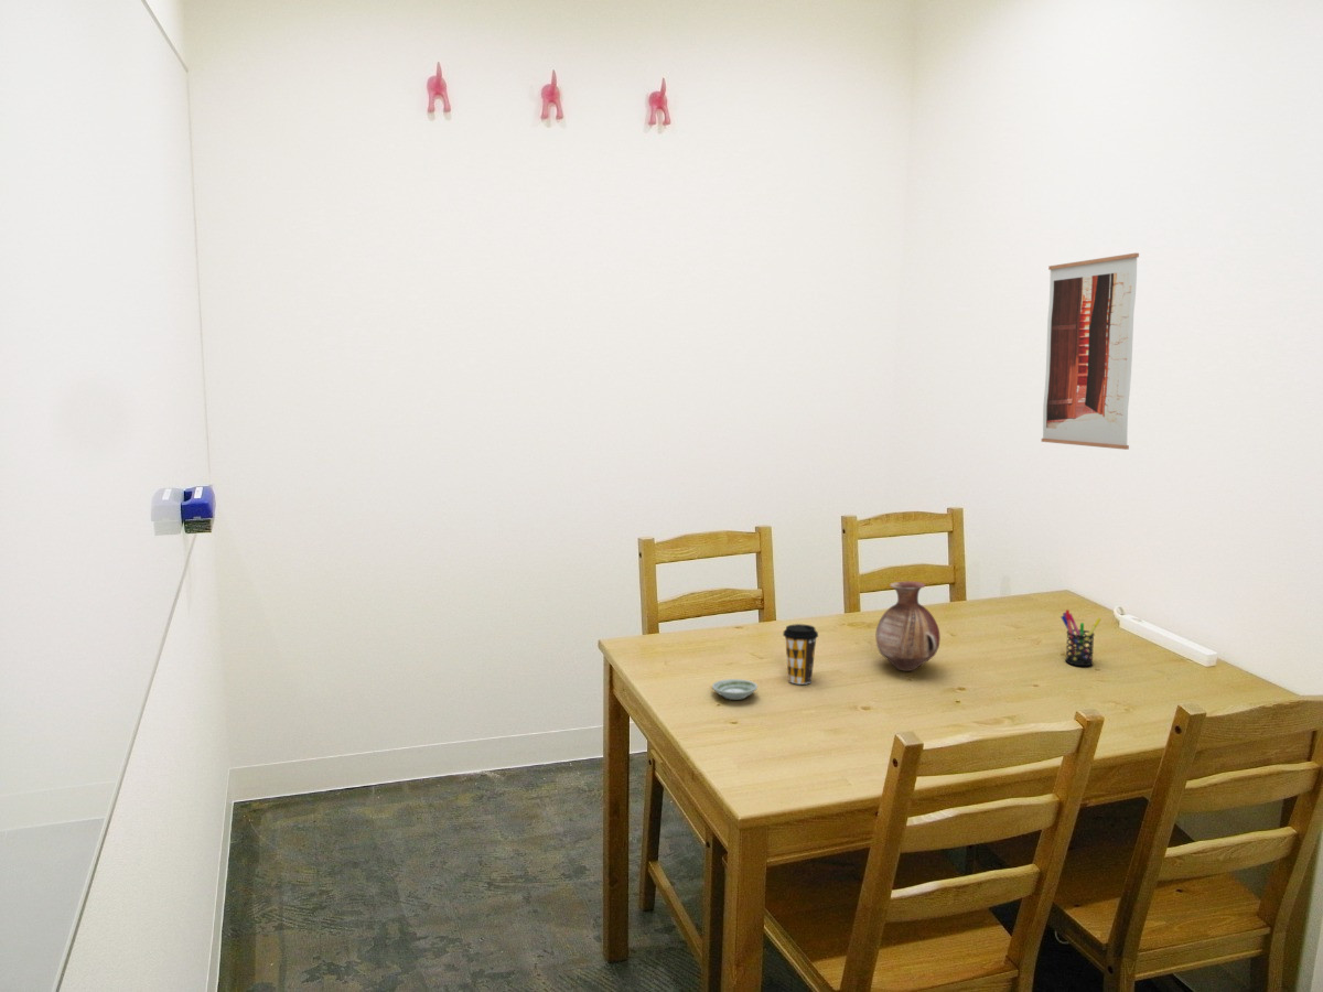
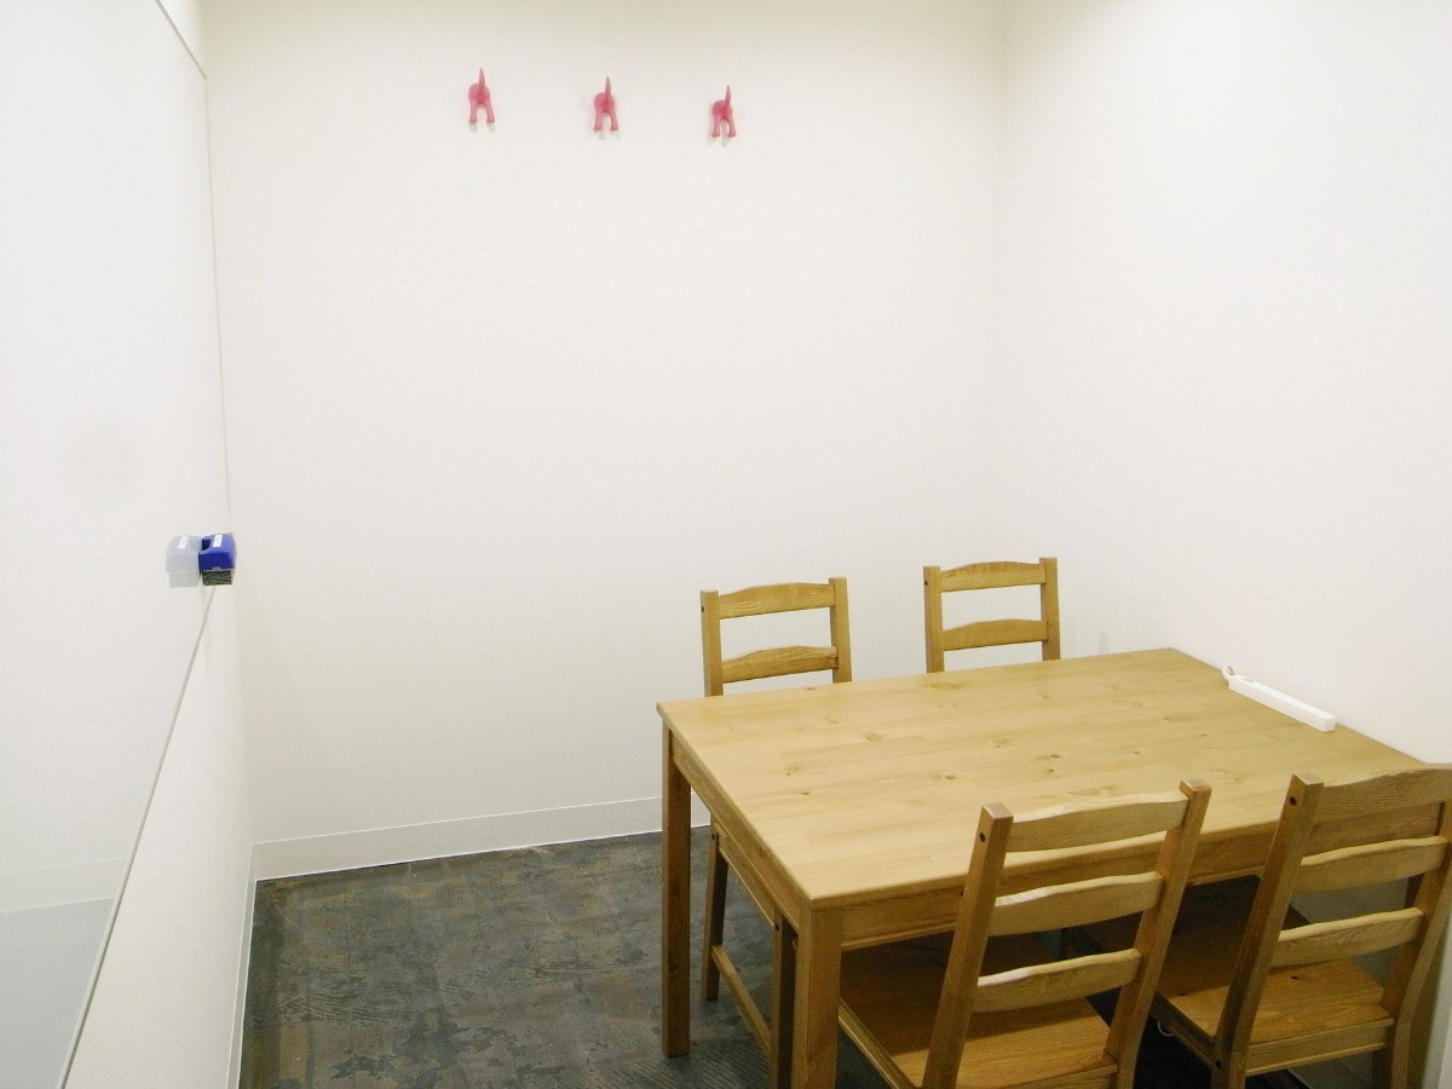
- saucer [711,678,759,701]
- vase [874,580,942,672]
- coffee cup [782,623,819,686]
- wall art [1041,252,1140,451]
- pen holder [1061,608,1102,667]
